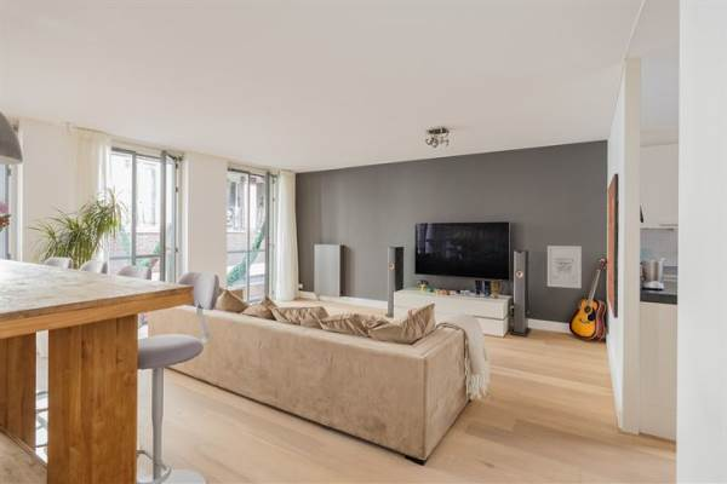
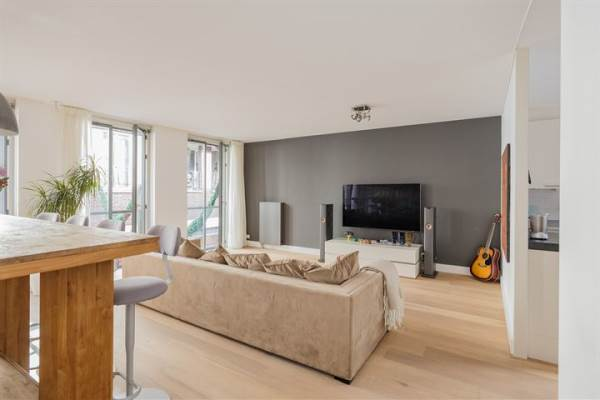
- wall art [546,244,583,289]
